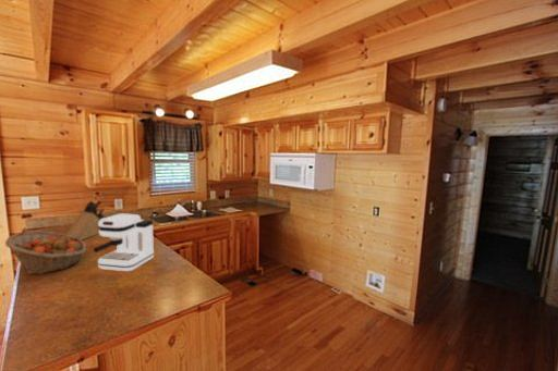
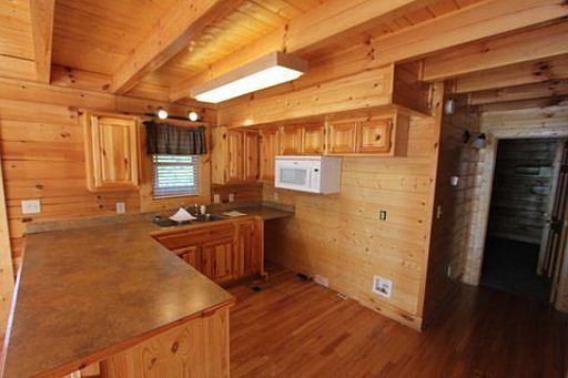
- fruit basket [4,231,87,275]
- knife block [65,199,106,240]
- coffee maker [93,213,155,272]
